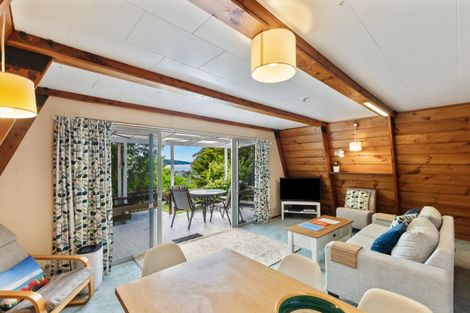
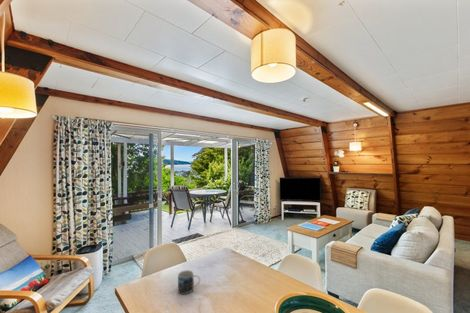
+ mug [177,269,201,295]
